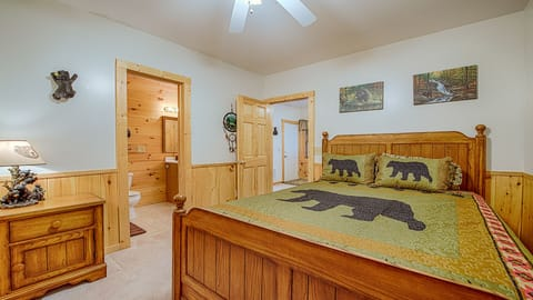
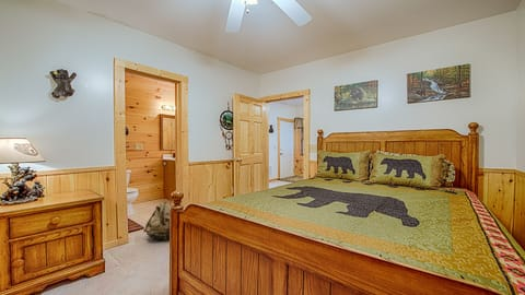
+ backpack [142,199,173,241]
